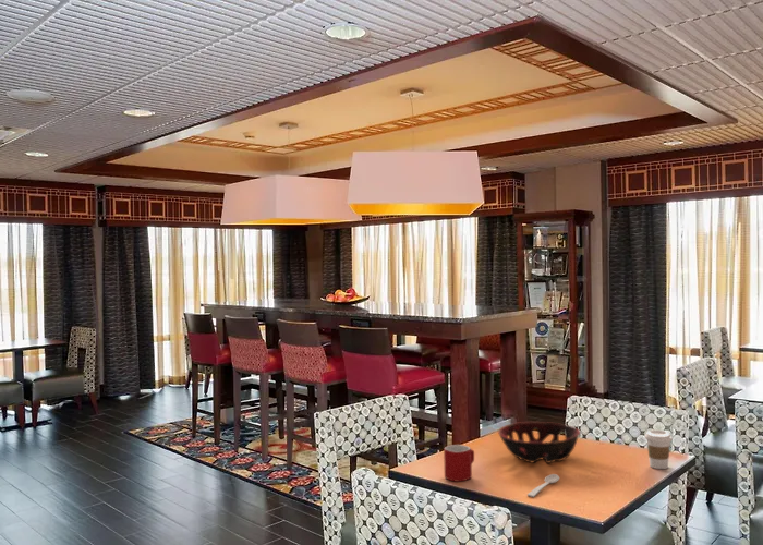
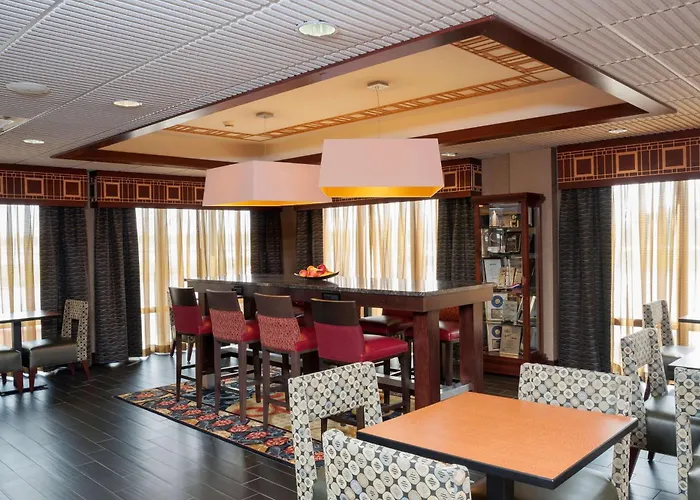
- mug [443,444,475,483]
- spoon [526,473,560,498]
- coffee cup [644,428,674,470]
- decorative bowl [497,421,582,464]
